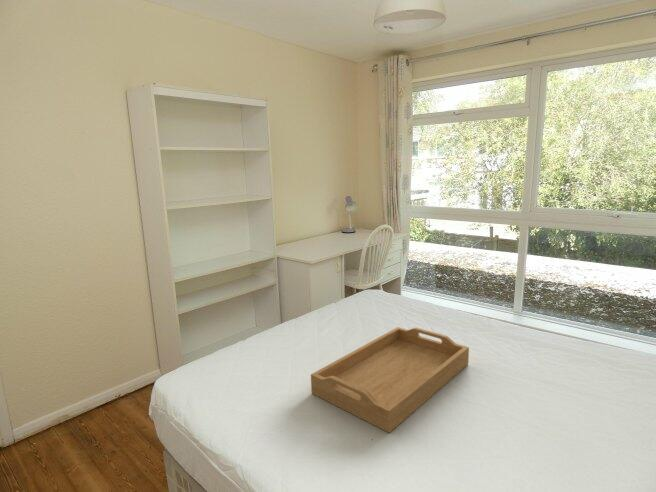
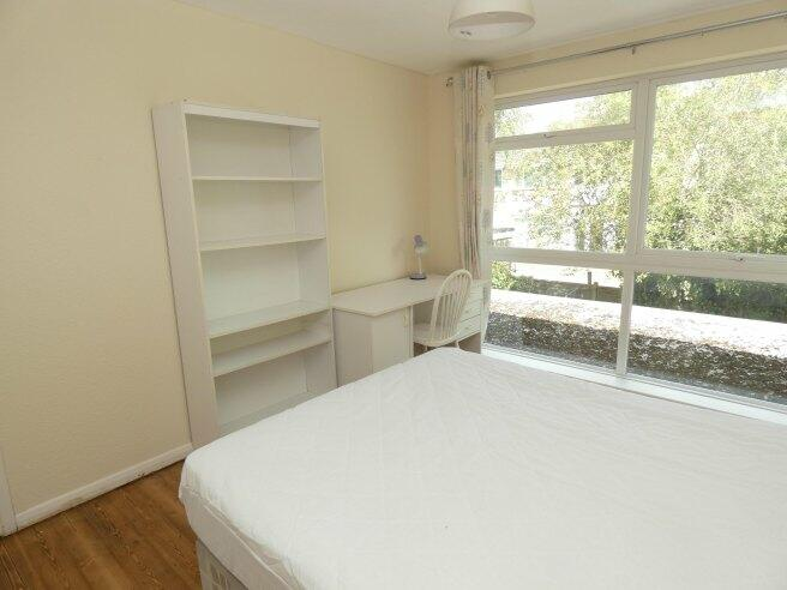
- serving tray [310,326,470,434]
